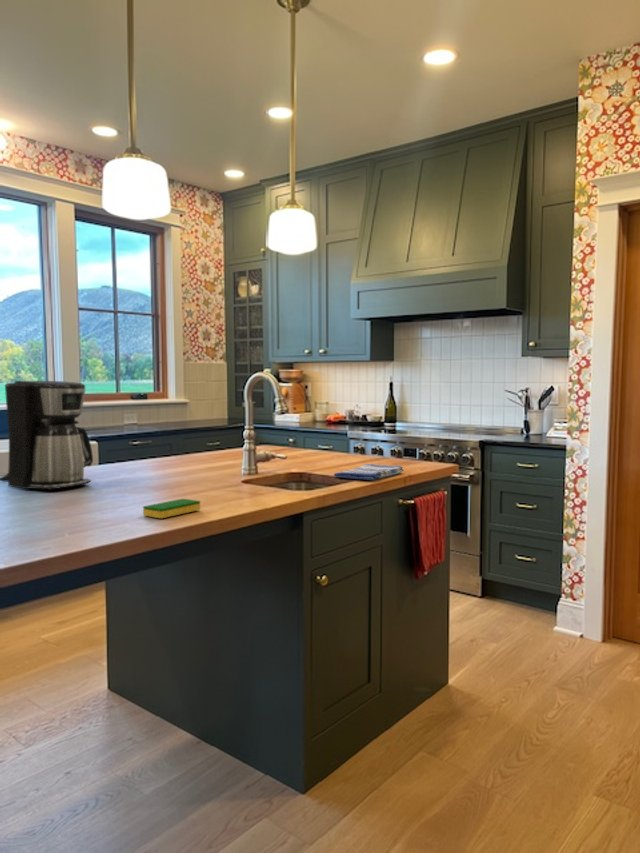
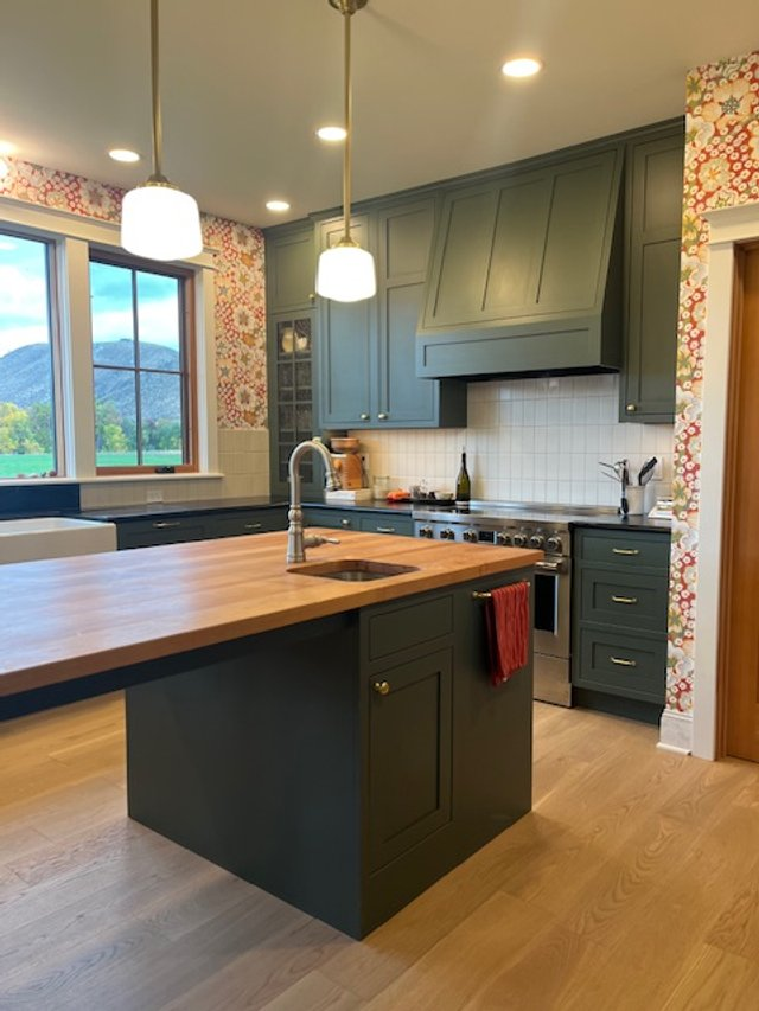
- coffee maker [0,380,94,491]
- dish towel [333,463,405,481]
- dish sponge [142,498,201,519]
